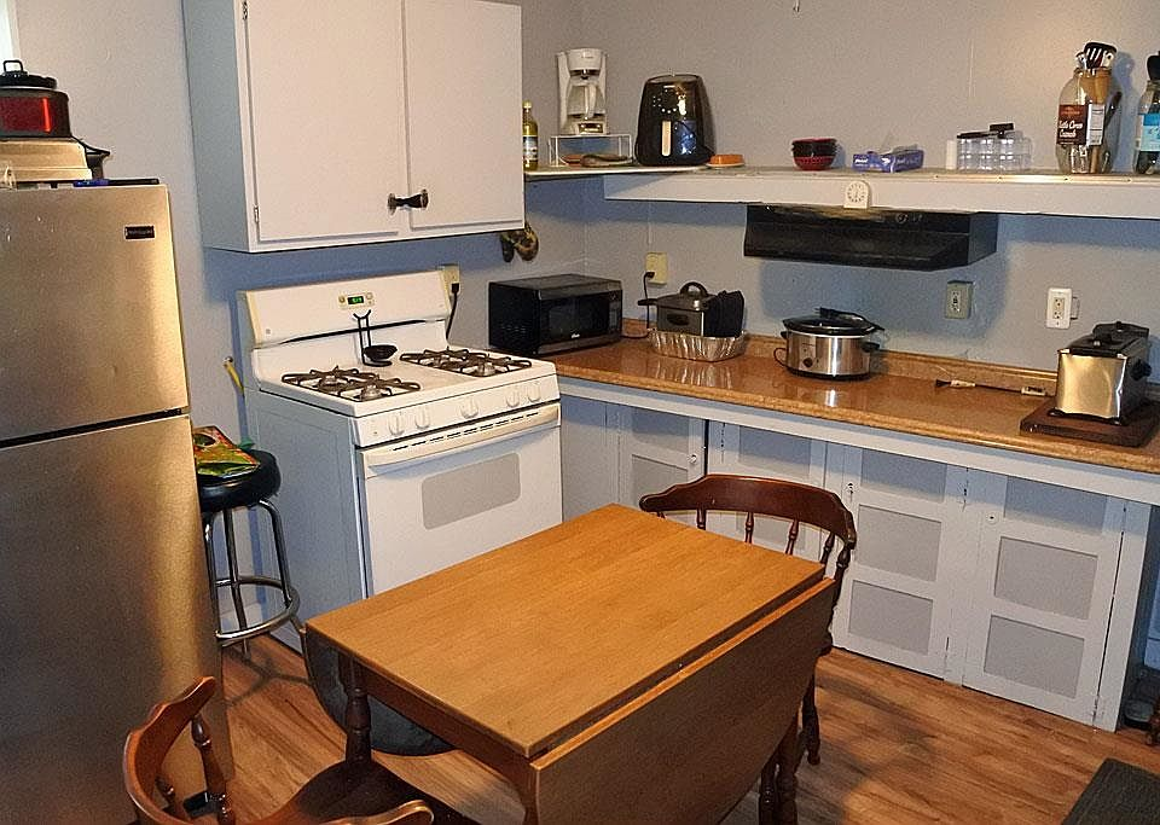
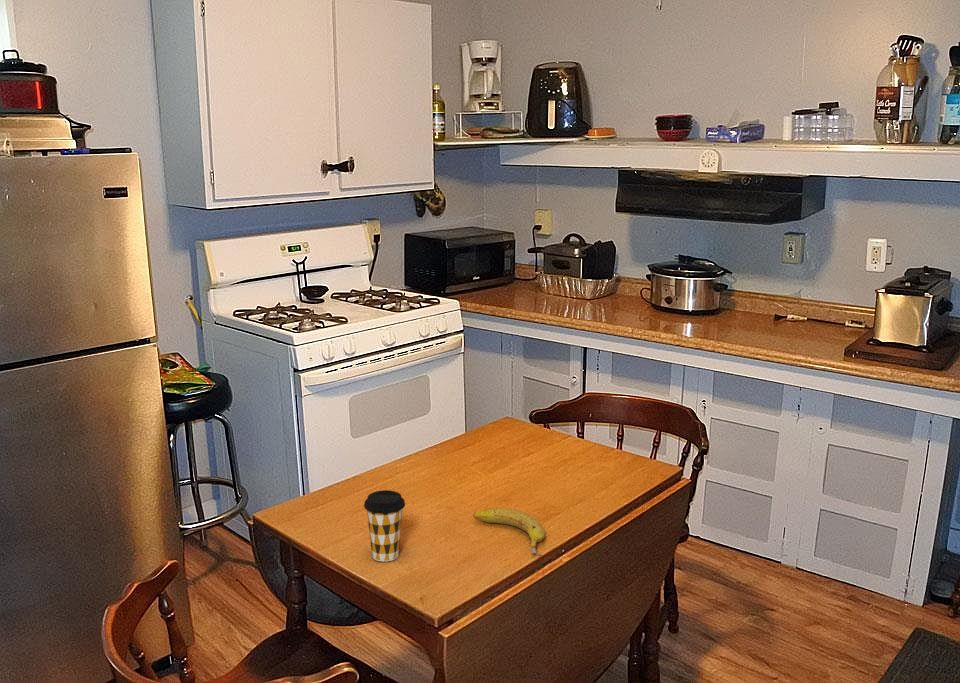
+ fruit [472,507,546,557]
+ coffee cup [363,489,406,562]
